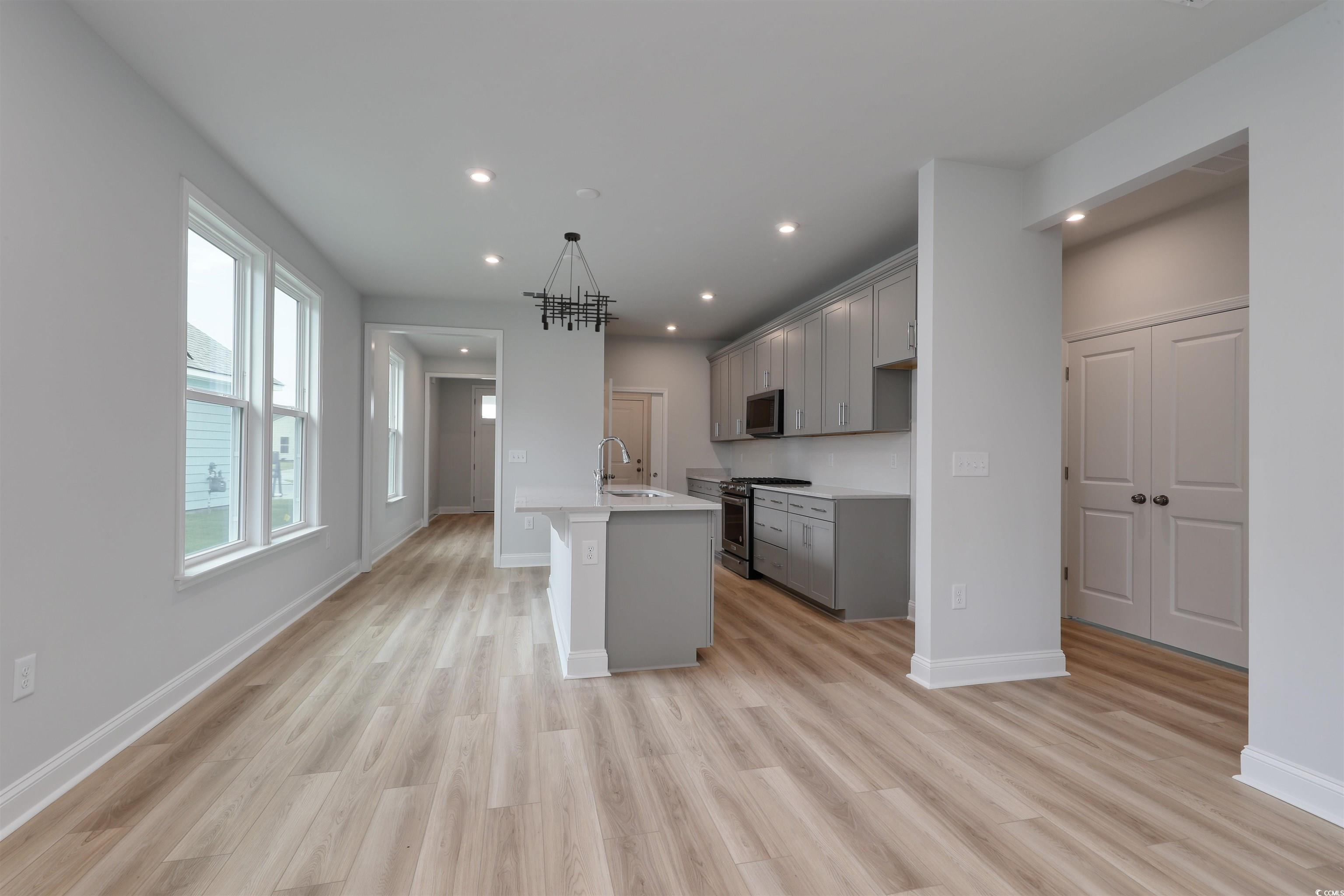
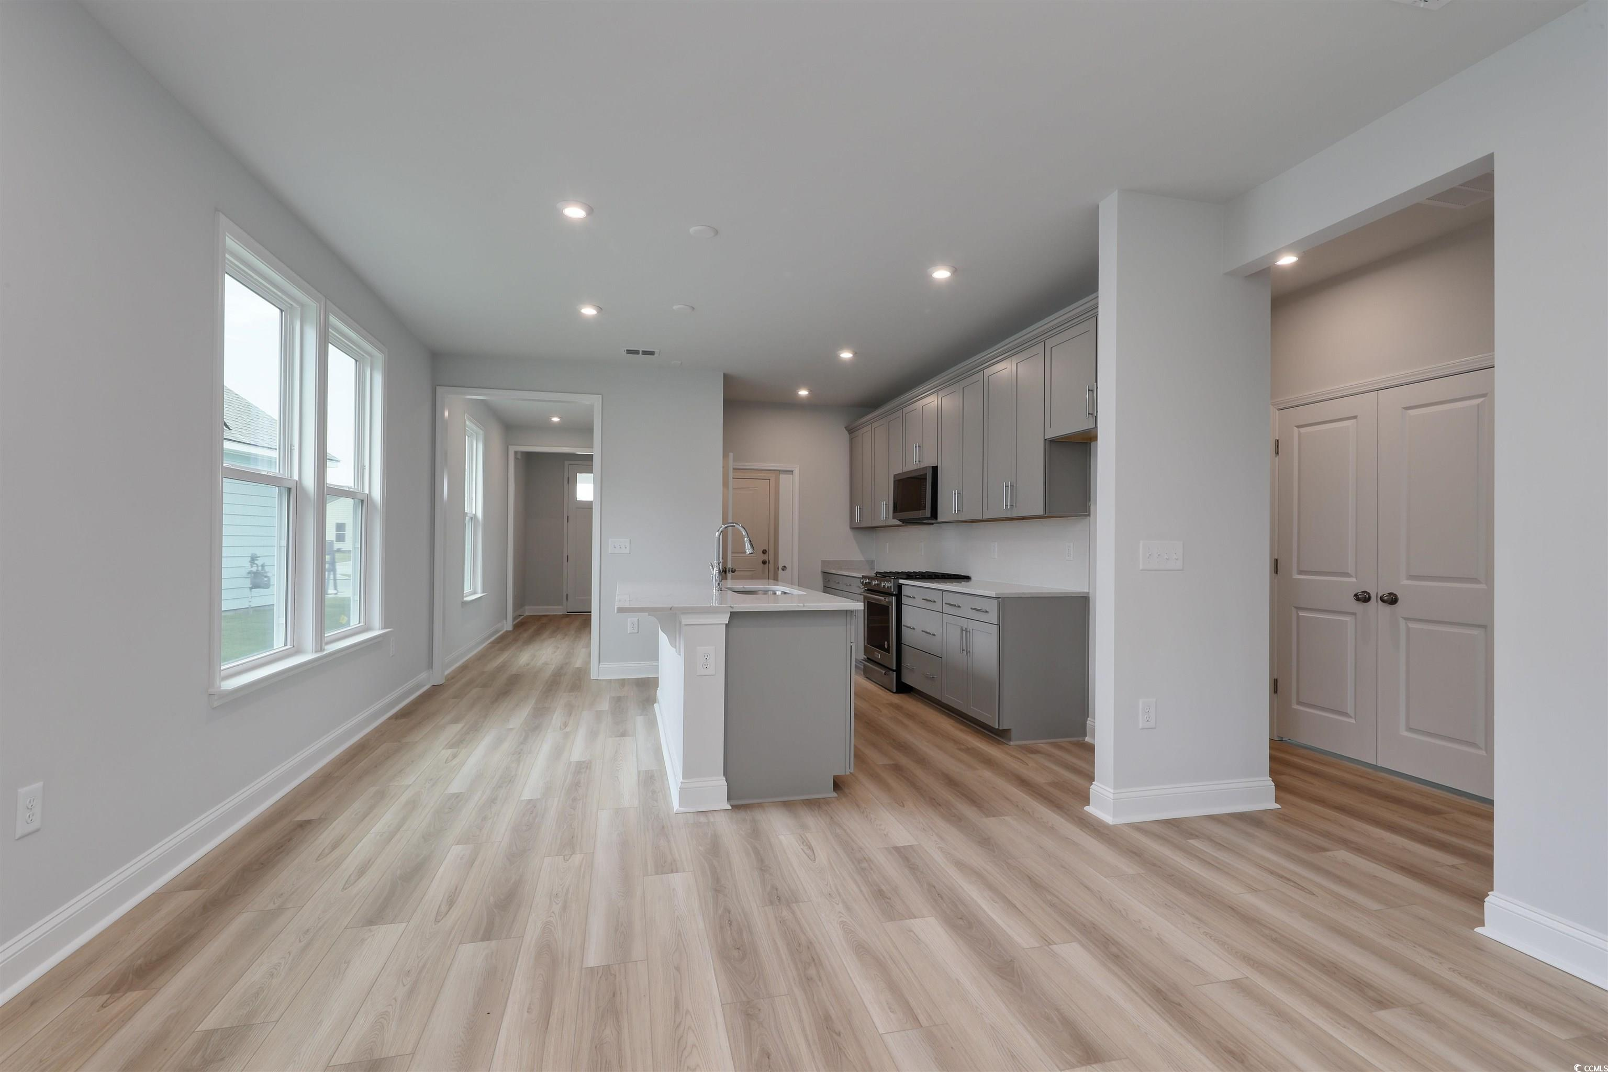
- chandelier [532,232,619,332]
